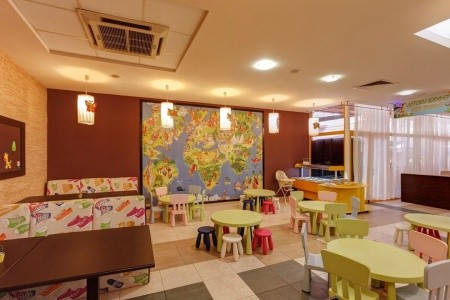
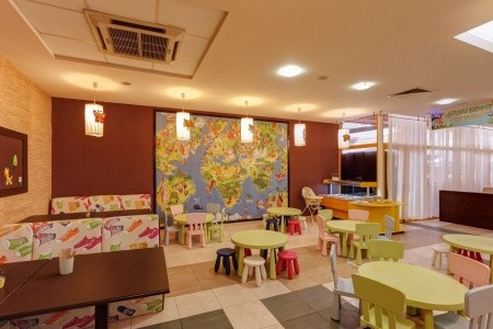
+ utensil holder [57,247,77,275]
